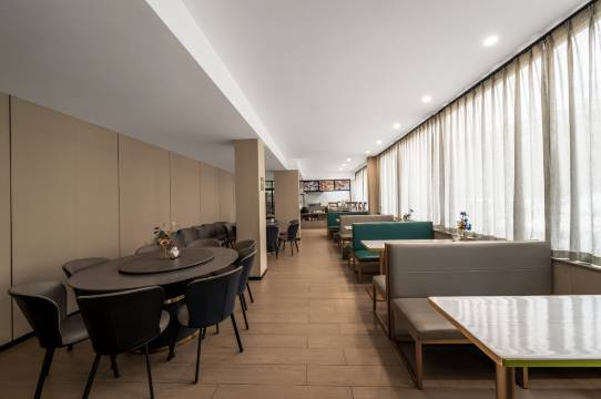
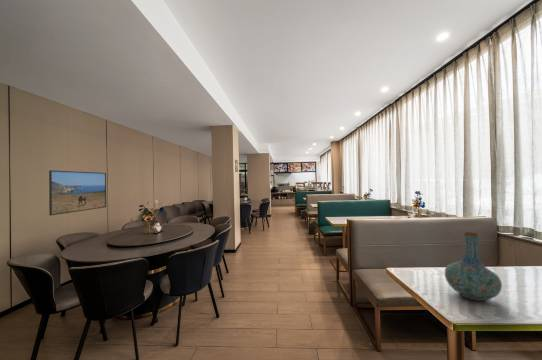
+ vase [444,231,503,302]
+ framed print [48,169,107,217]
